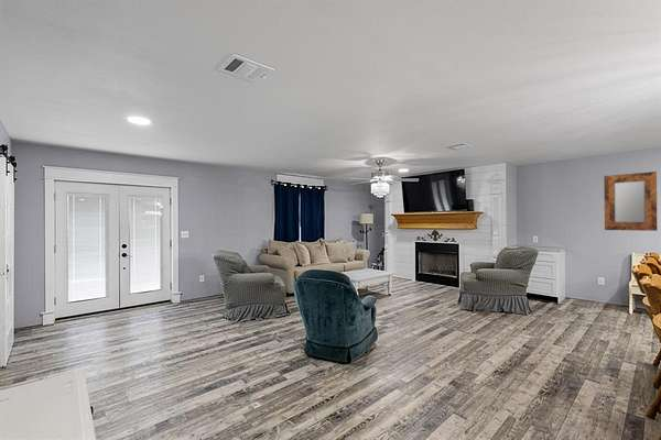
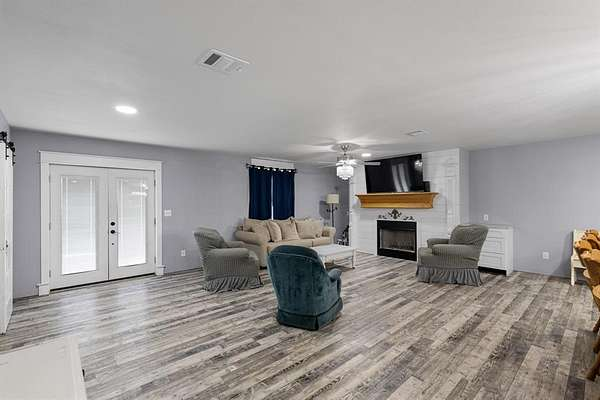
- home mirror [603,170,658,232]
